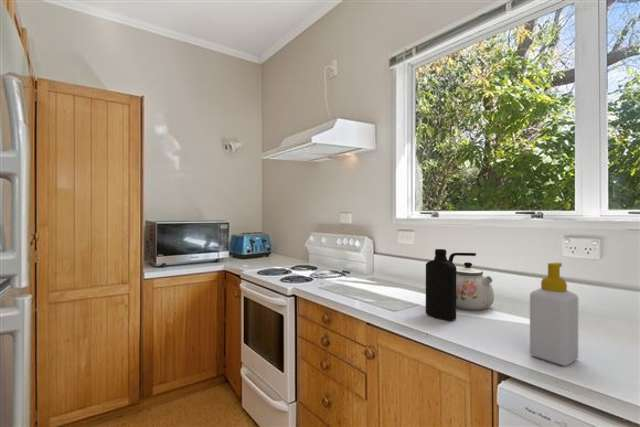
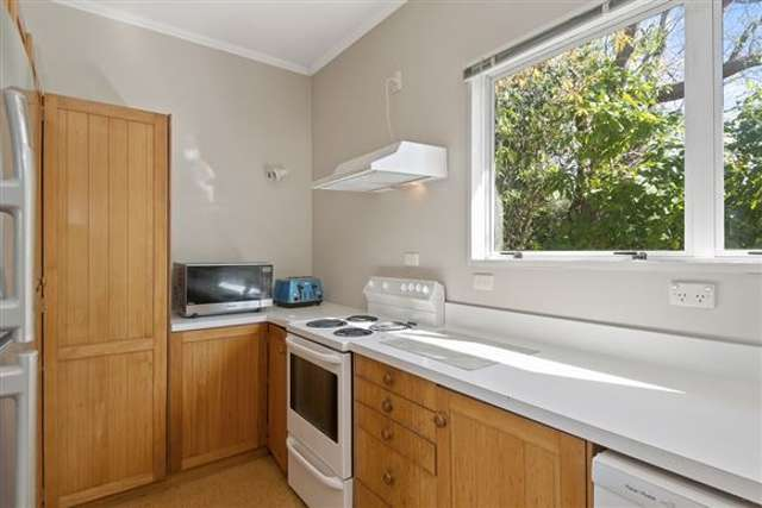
- kettle [448,252,495,311]
- soap bottle [529,262,579,367]
- bottle [425,248,457,322]
